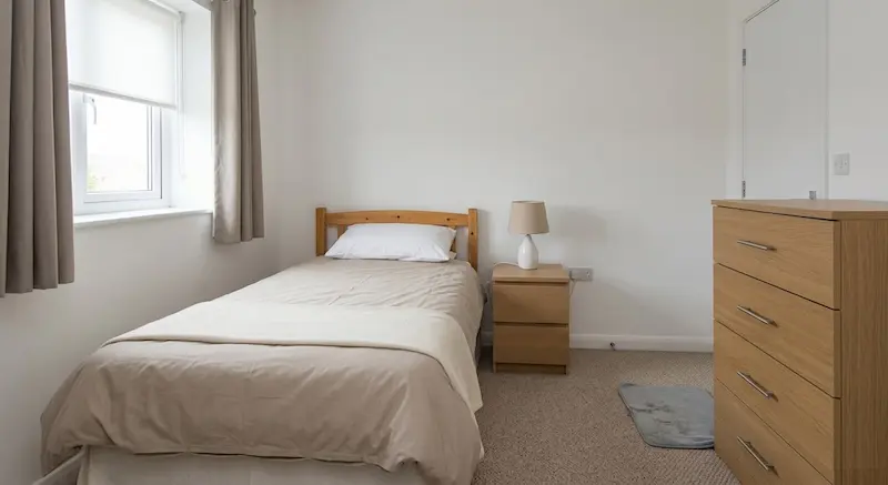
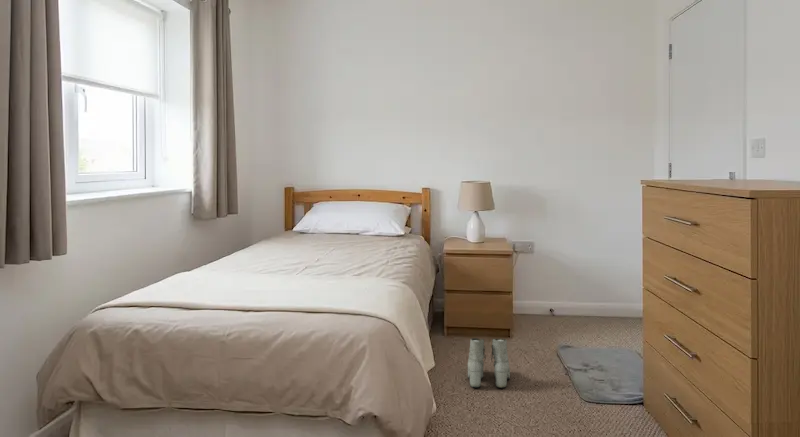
+ boots [467,337,511,389]
